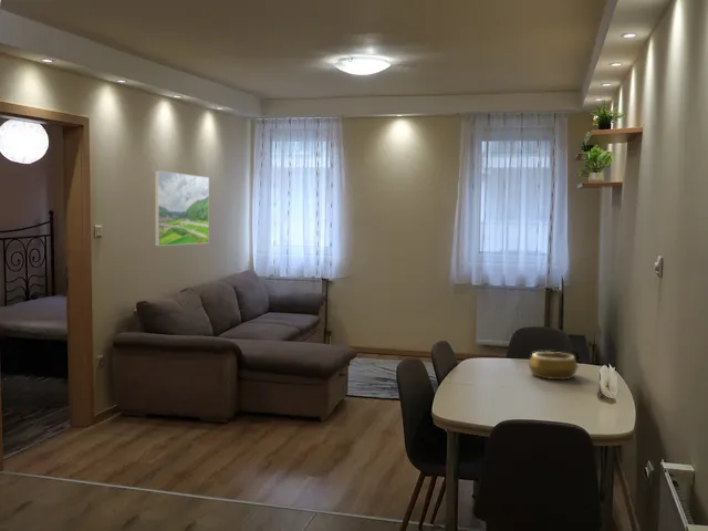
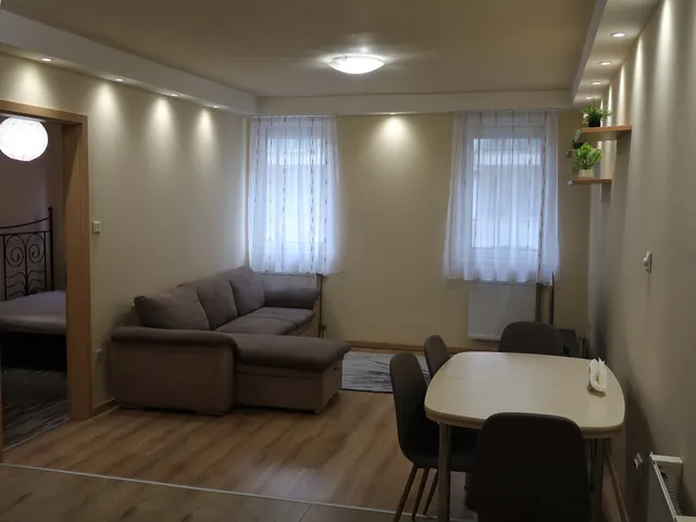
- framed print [154,169,210,247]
- decorative bowl [527,351,580,381]
